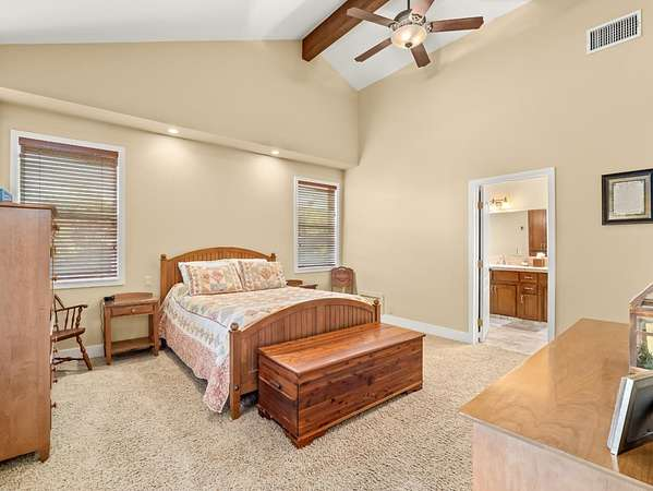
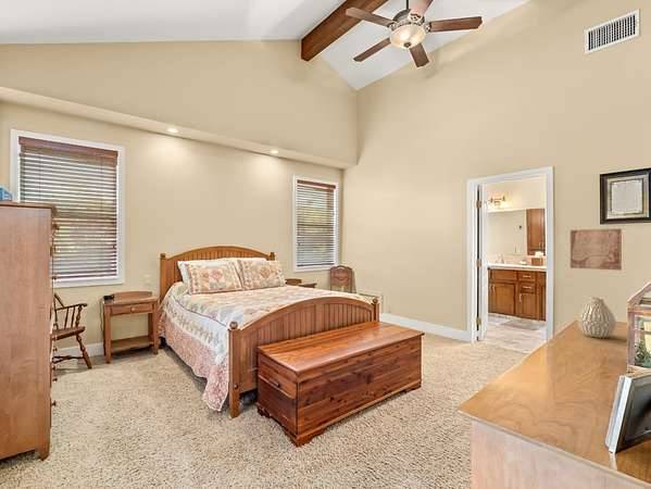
+ wall art [569,227,623,272]
+ vase [576,297,617,339]
